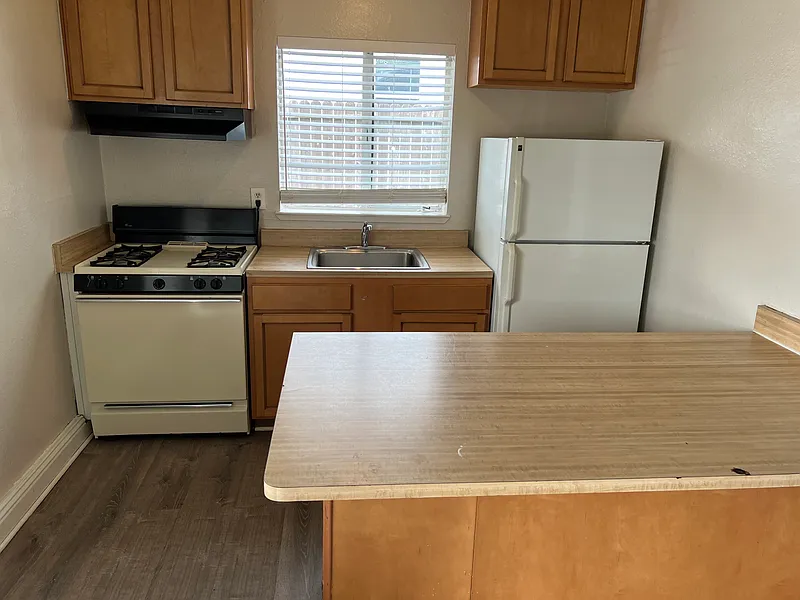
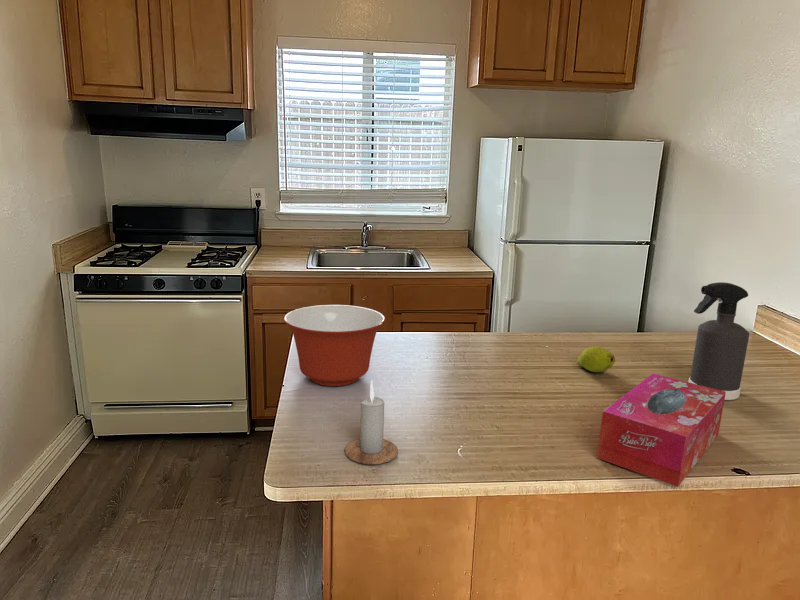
+ tissue box [596,373,726,488]
+ fruit [577,345,616,373]
+ spray bottle [688,281,750,401]
+ candle [344,379,399,465]
+ mixing bowl [283,304,386,387]
